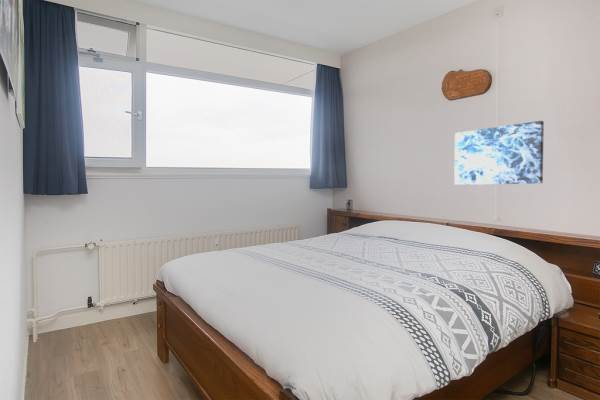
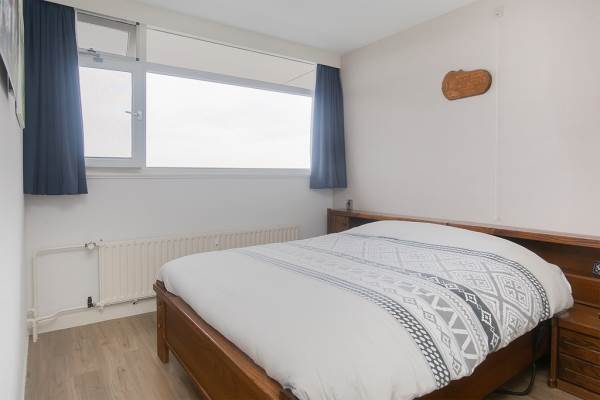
- wall art [453,120,545,186]
